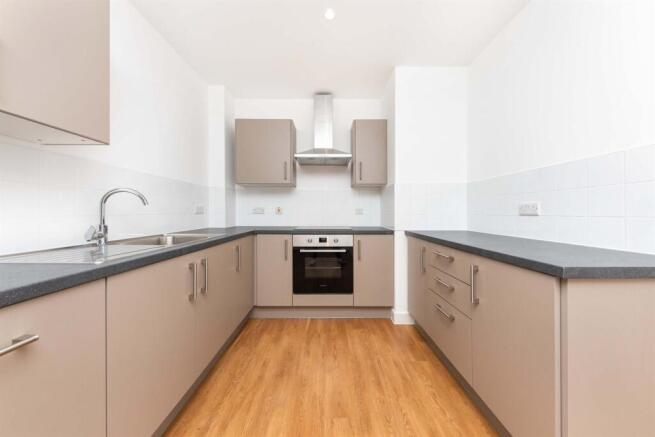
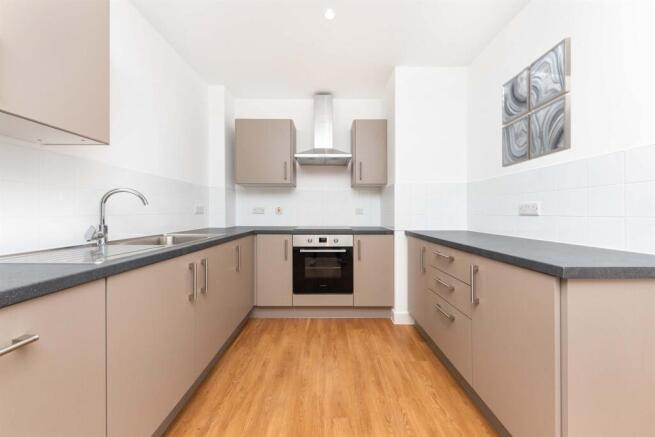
+ wall art [501,37,572,168]
